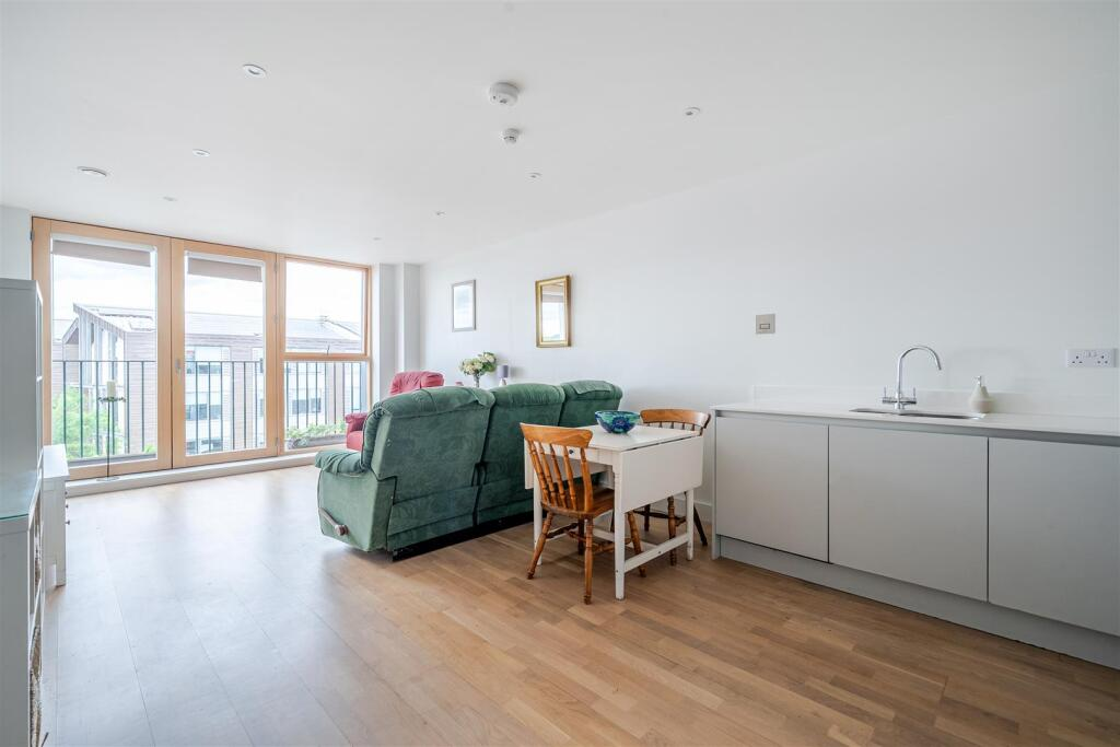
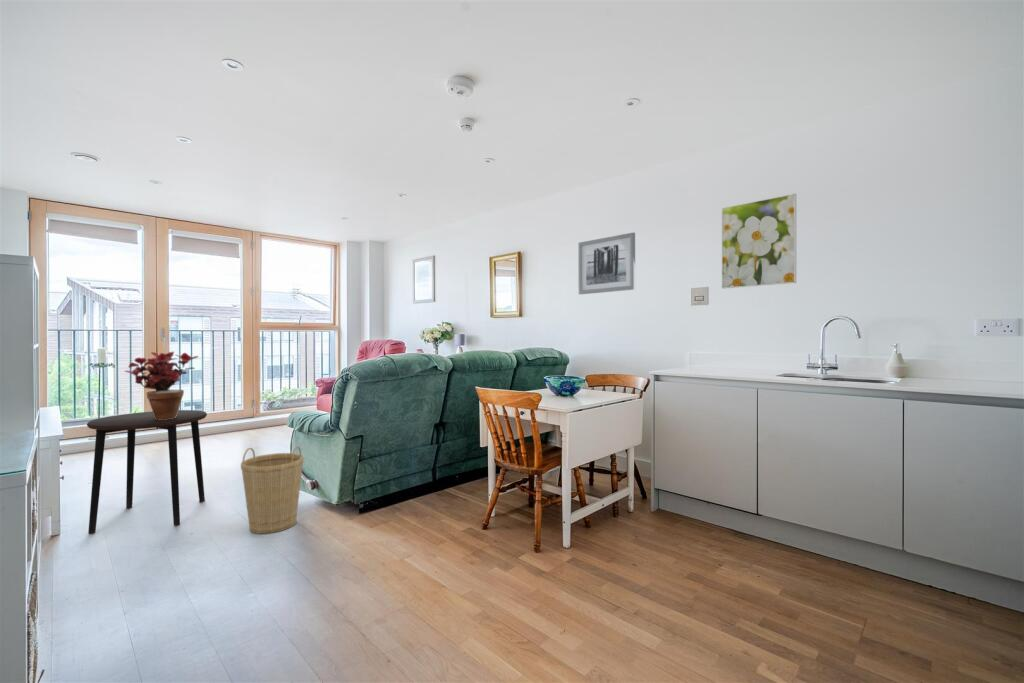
+ basket [240,445,305,535]
+ side table [86,409,208,535]
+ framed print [721,193,797,289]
+ potted plant [123,351,200,420]
+ wall art [577,231,636,295]
